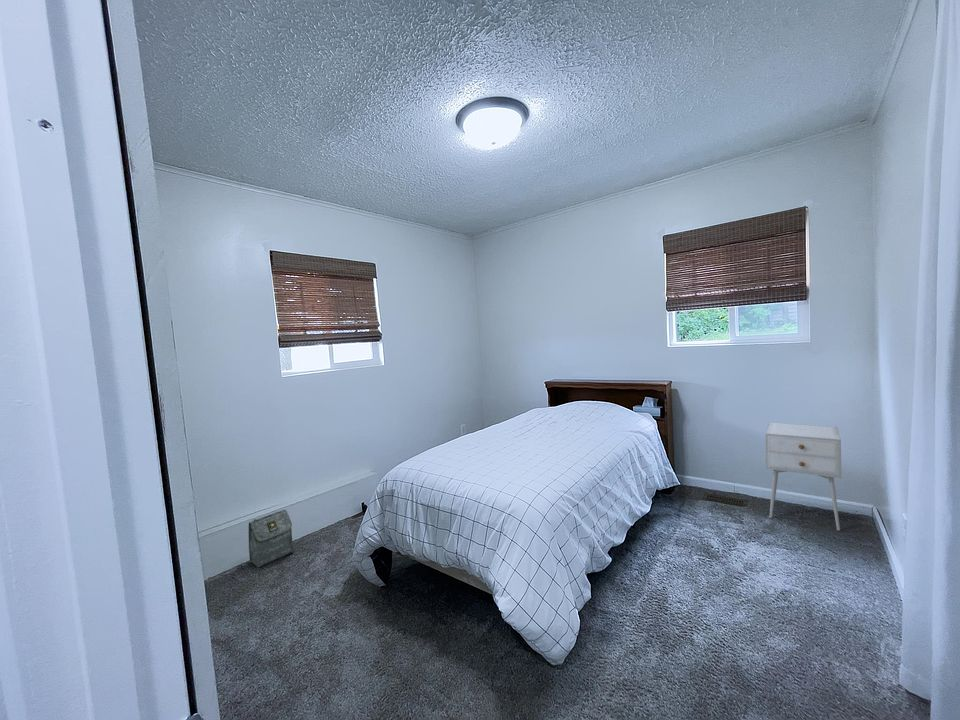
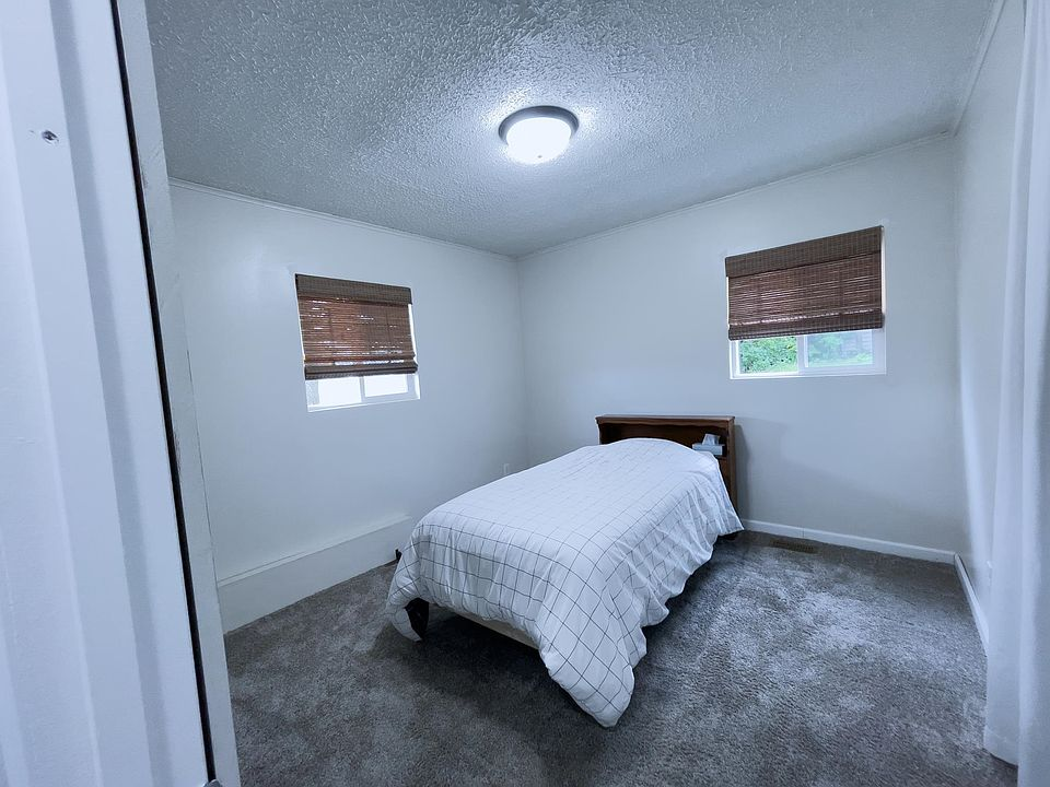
- nightstand [764,422,842,532]
- bag [248,509,295,569]
